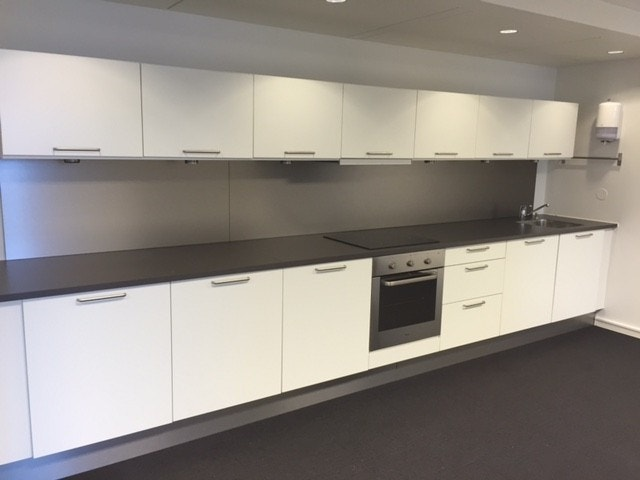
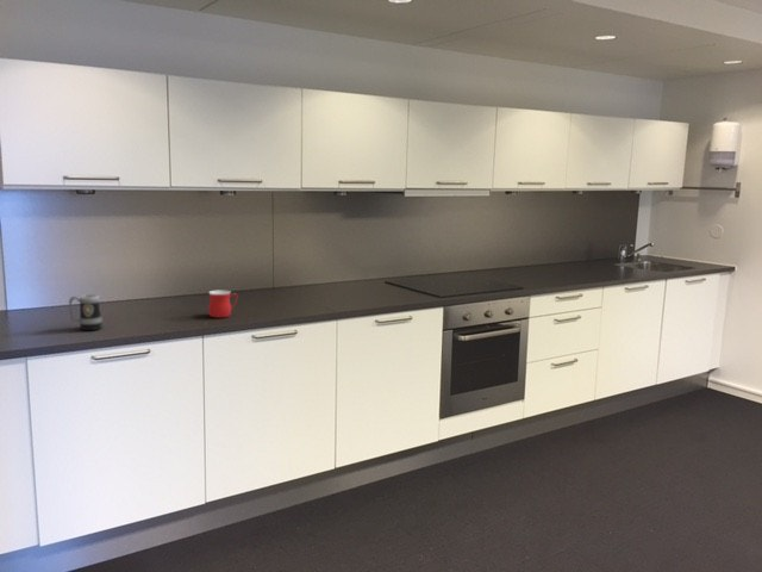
+ mug [207,290,238,318]
+ mug [68,293,104,331]
